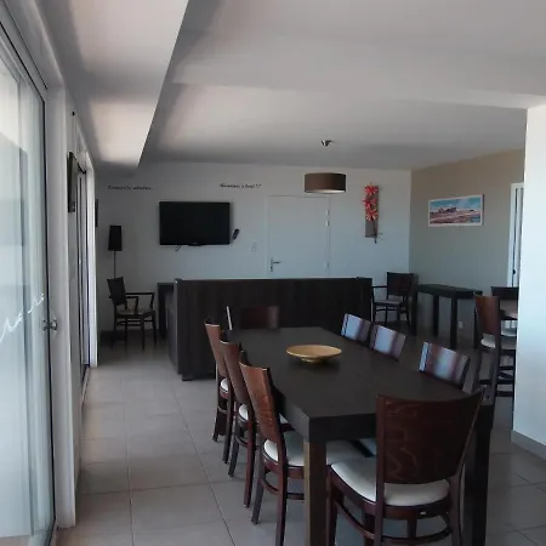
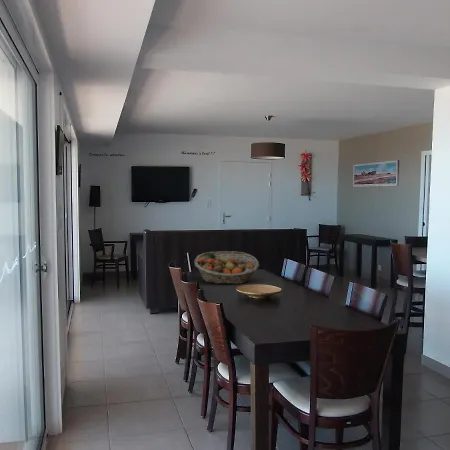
+ fruit basket [193,250,260,285]
